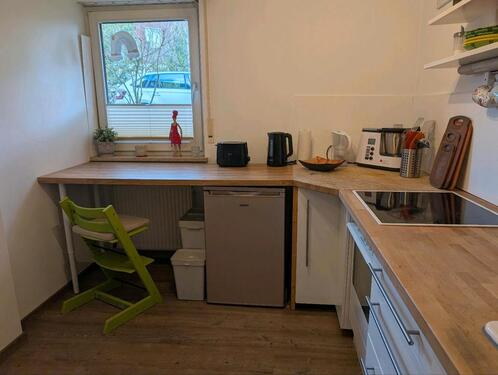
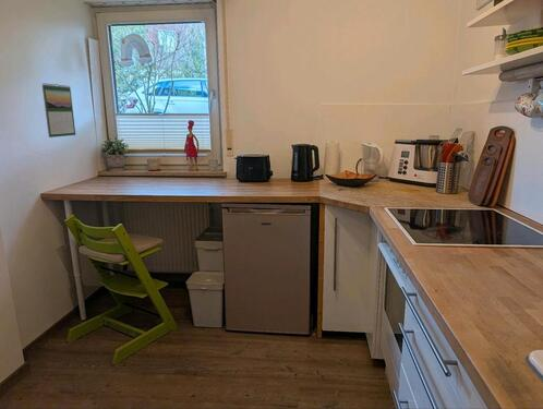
+ calendar [41,82,76,139]
